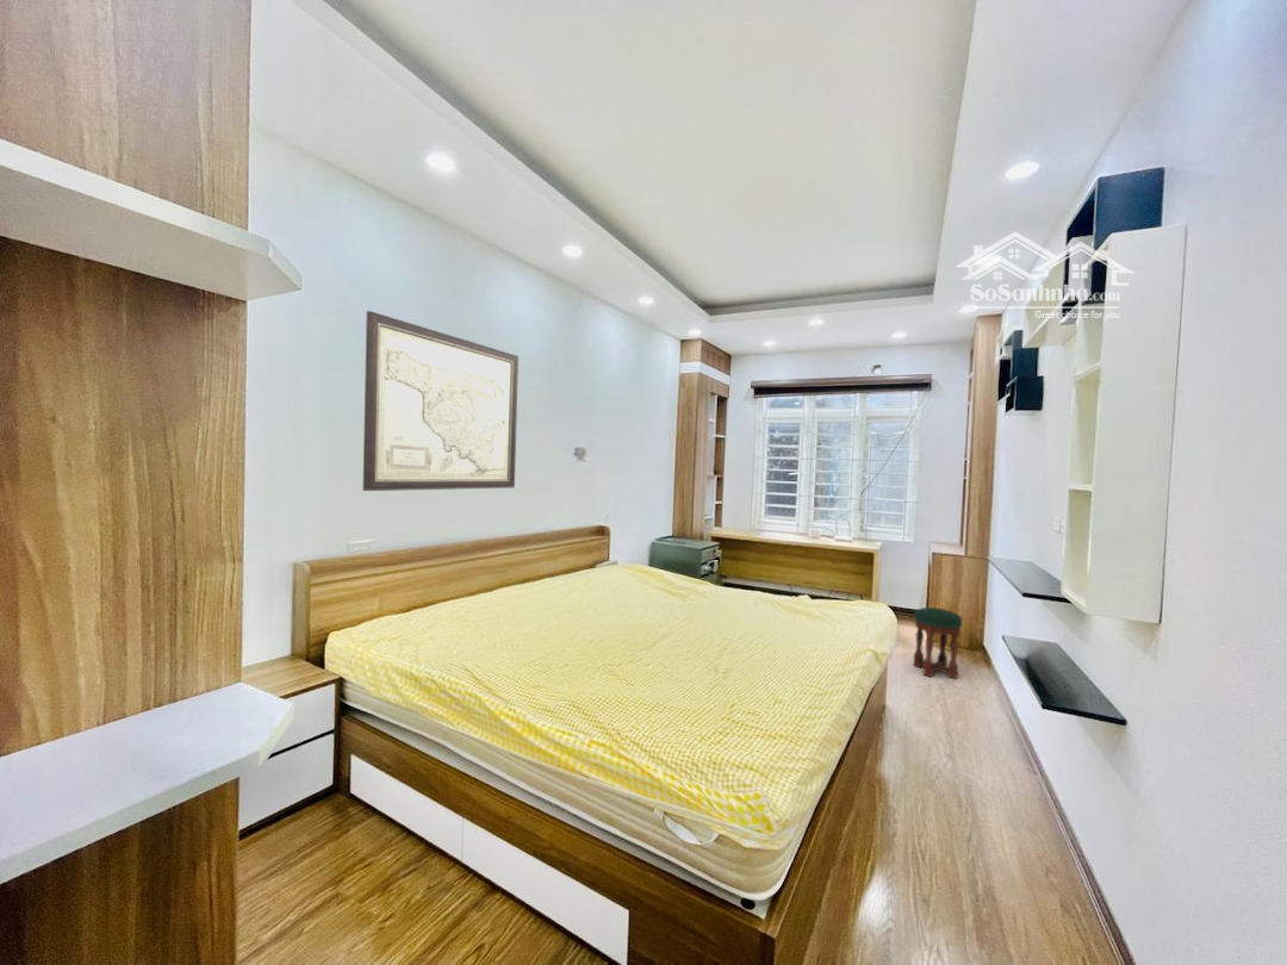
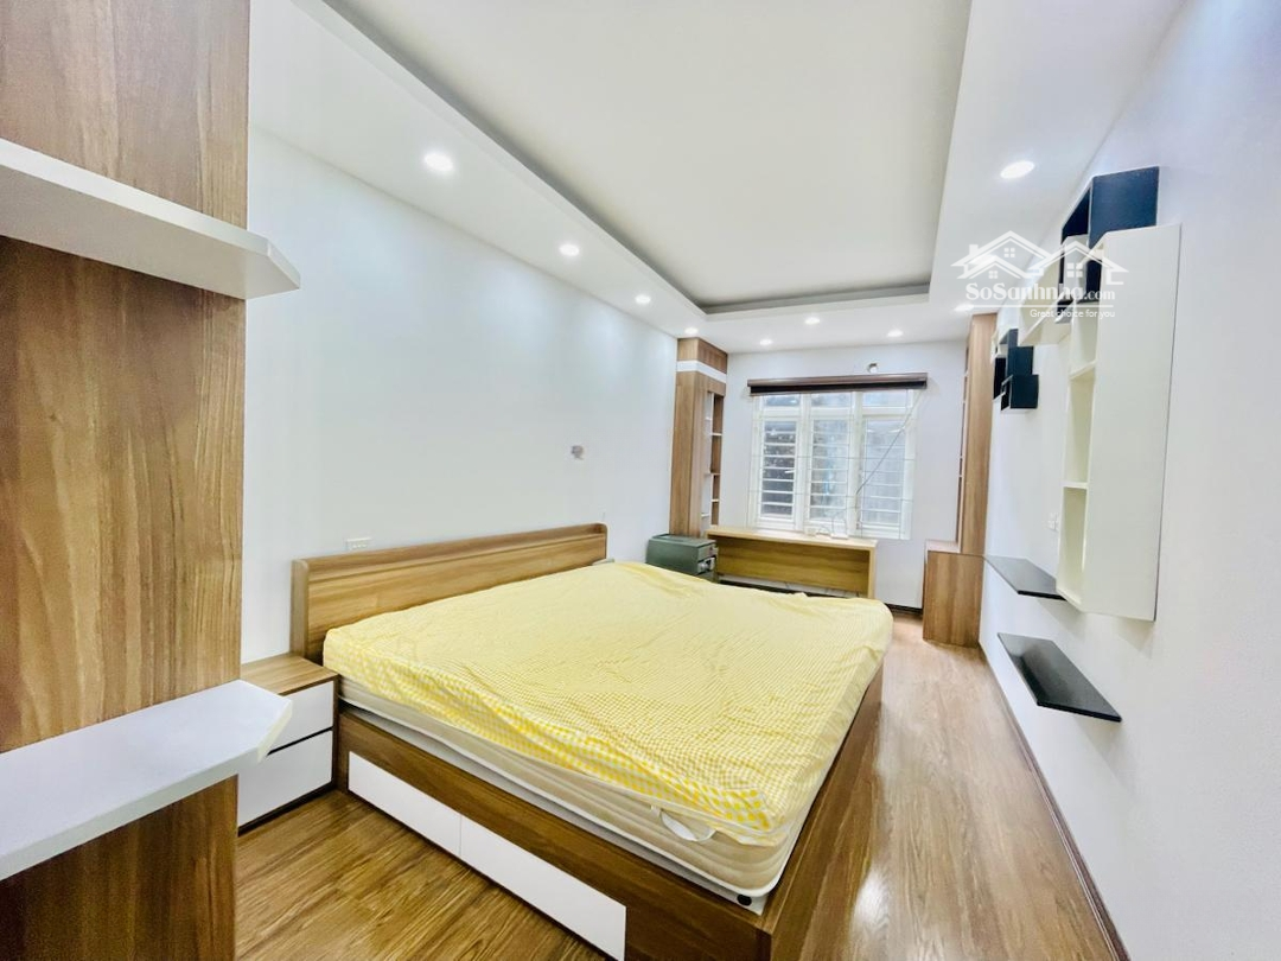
- stool [912,606,963,680]
- wall art [362,310,520,492]
